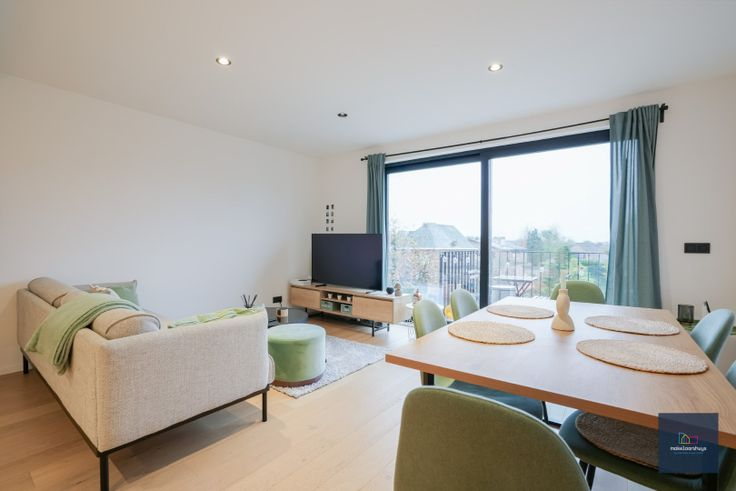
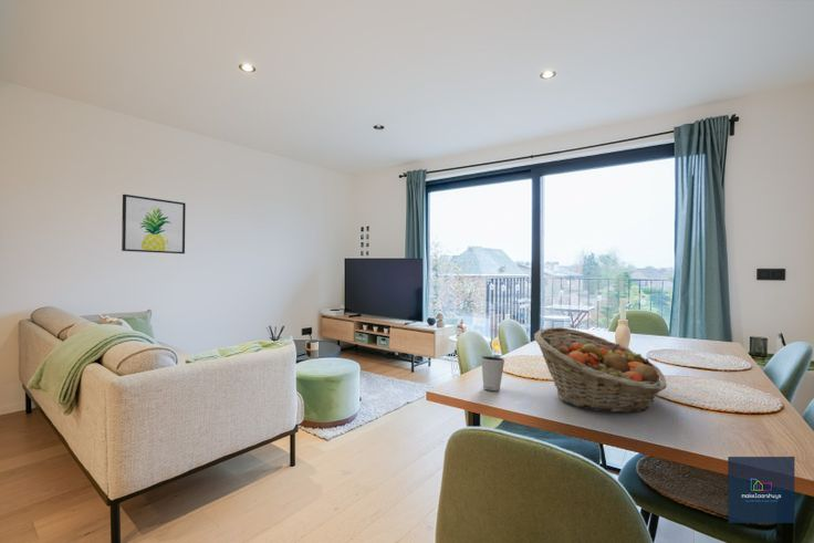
+ dixie cup [480,355,507,391]
+ fruit basket [533,326,668,414]
+ wall art [121,194,187,254]
